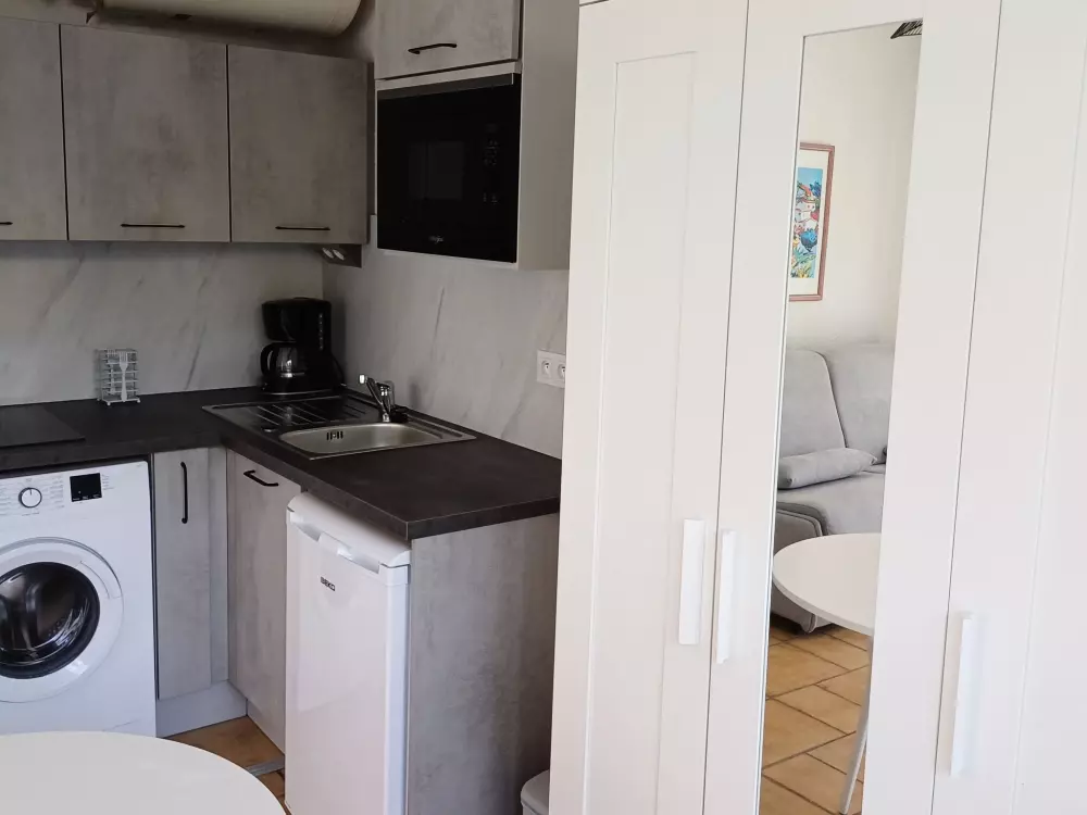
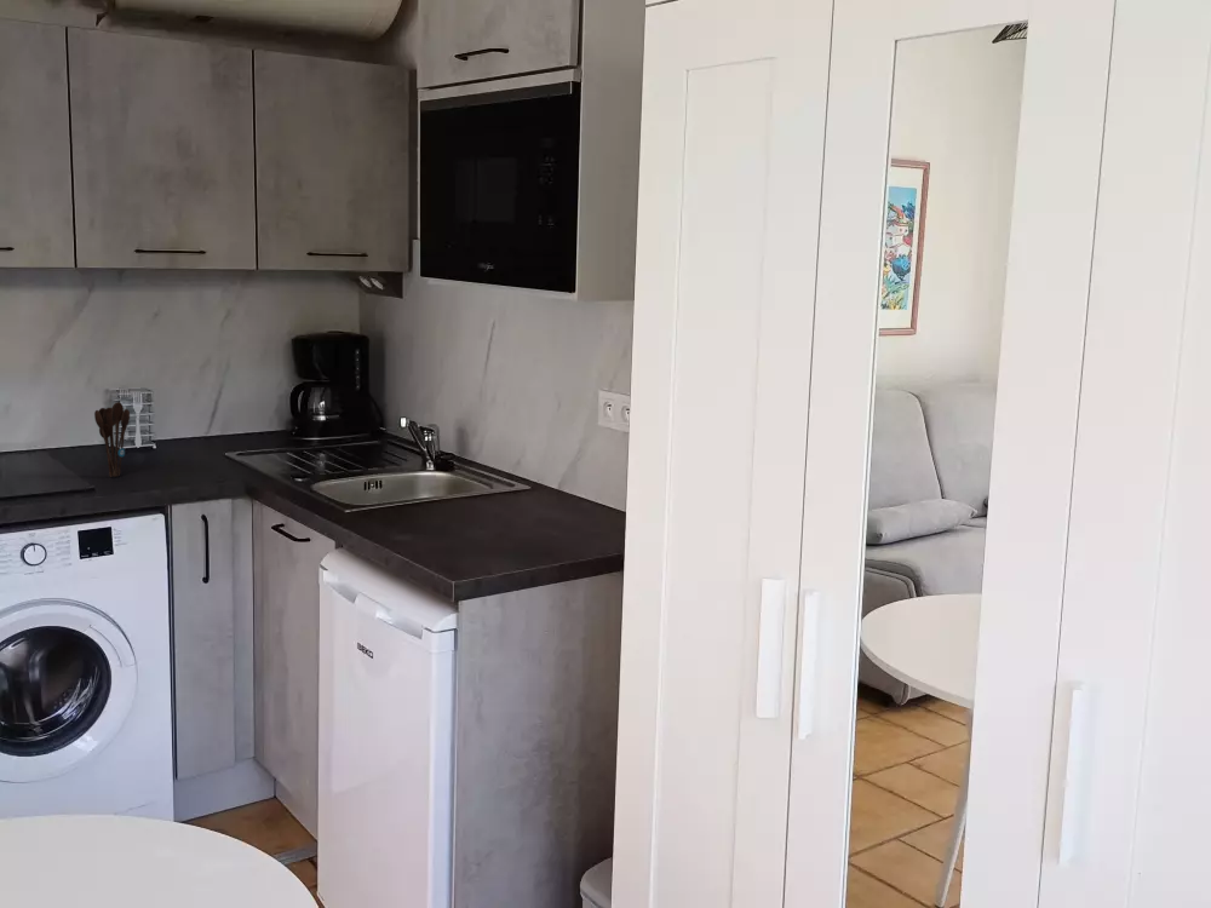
+ utensil holder [93,401,131,478]
